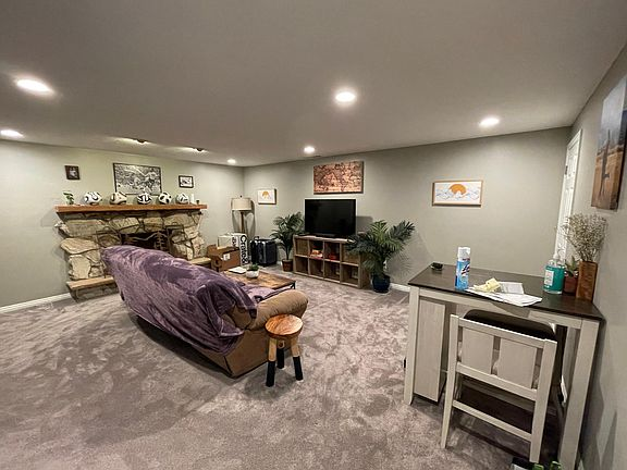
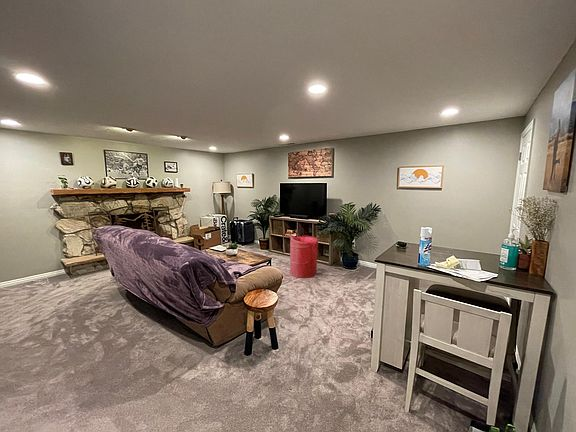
+ laundry hamper [289,235,319,279]
